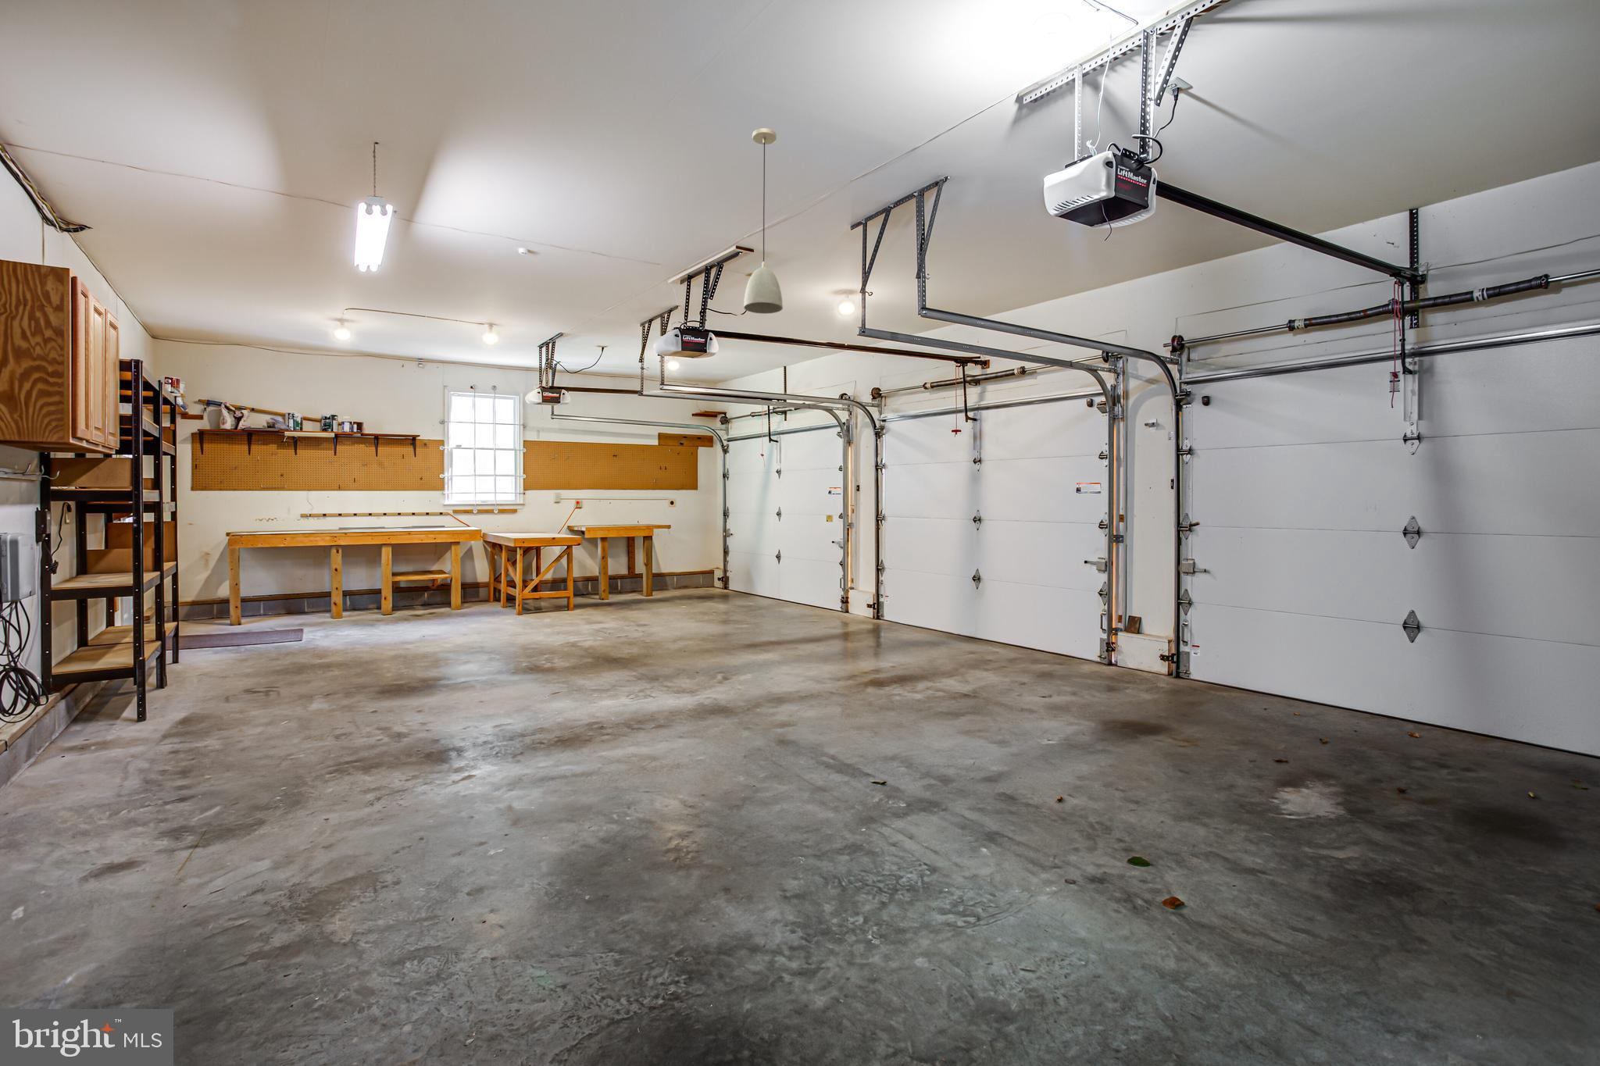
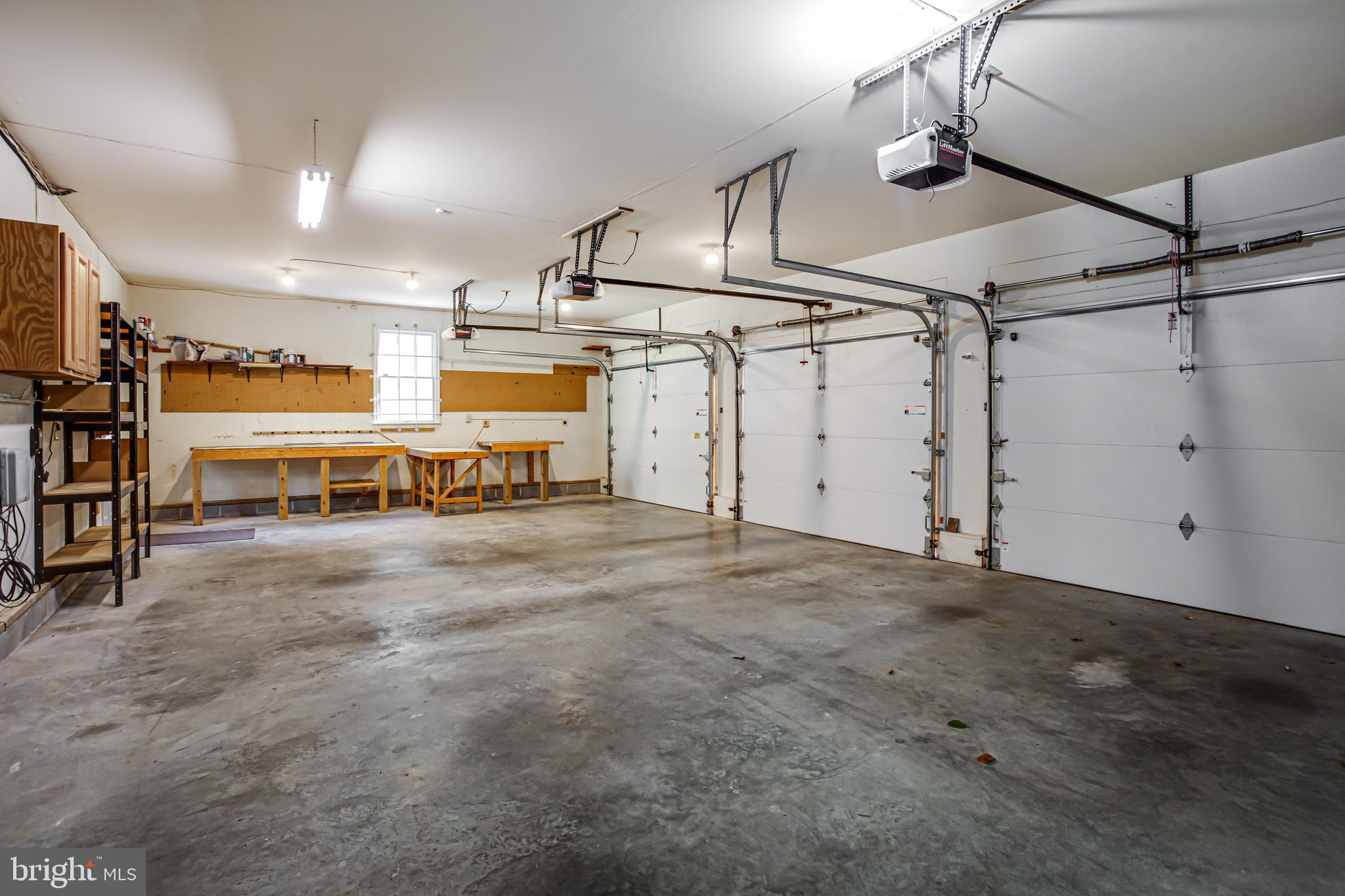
- light fixture [743,128,784,315]
